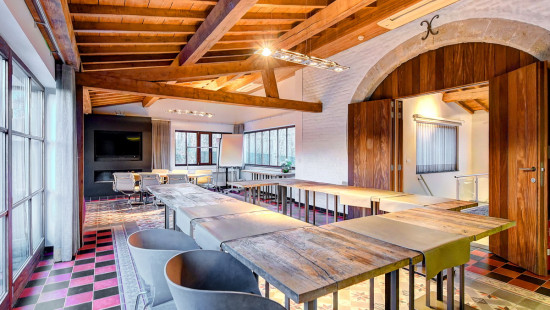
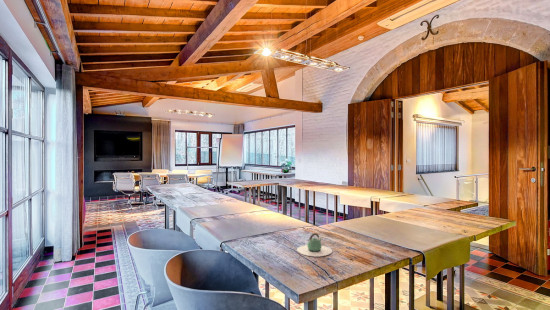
+ teapot [296,232,333,257]
